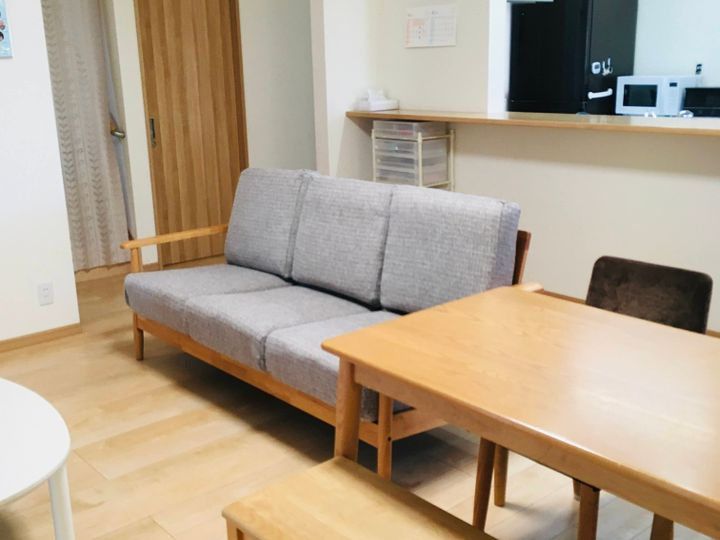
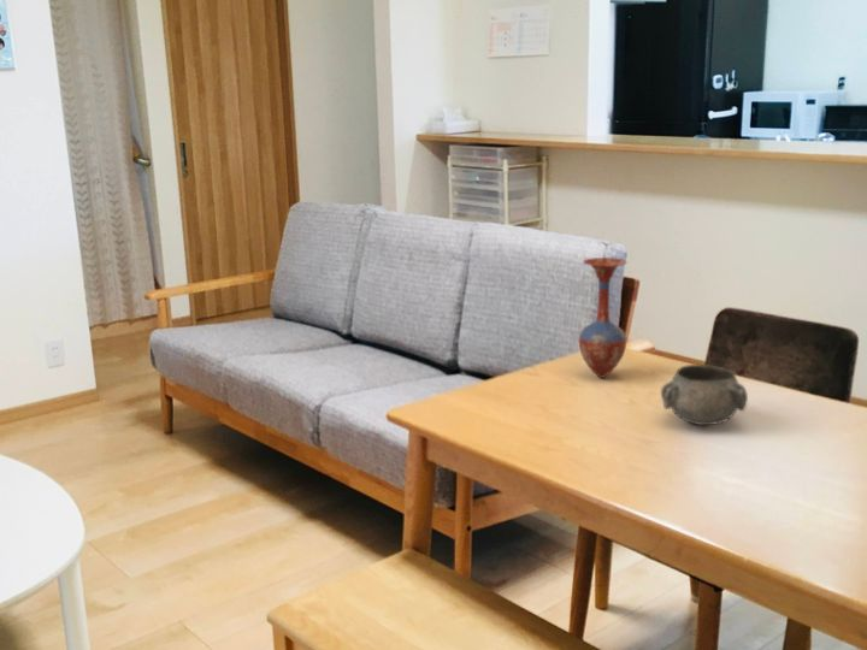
+ decorative bowl [660,364,749,426]
+ vase [578,256,627,379]
